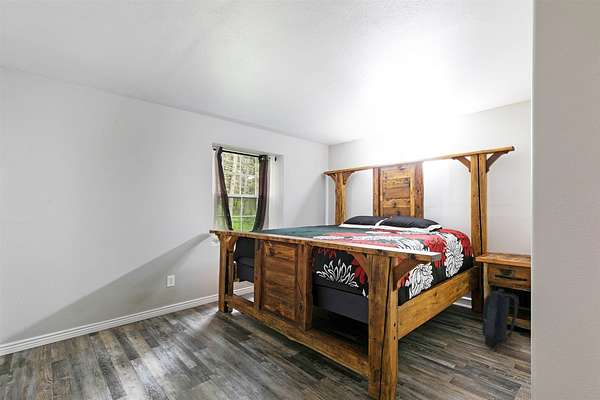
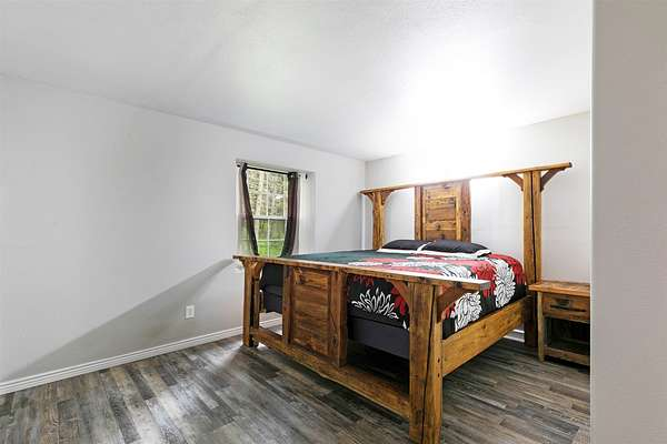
- backpack [481,288,523,351]
